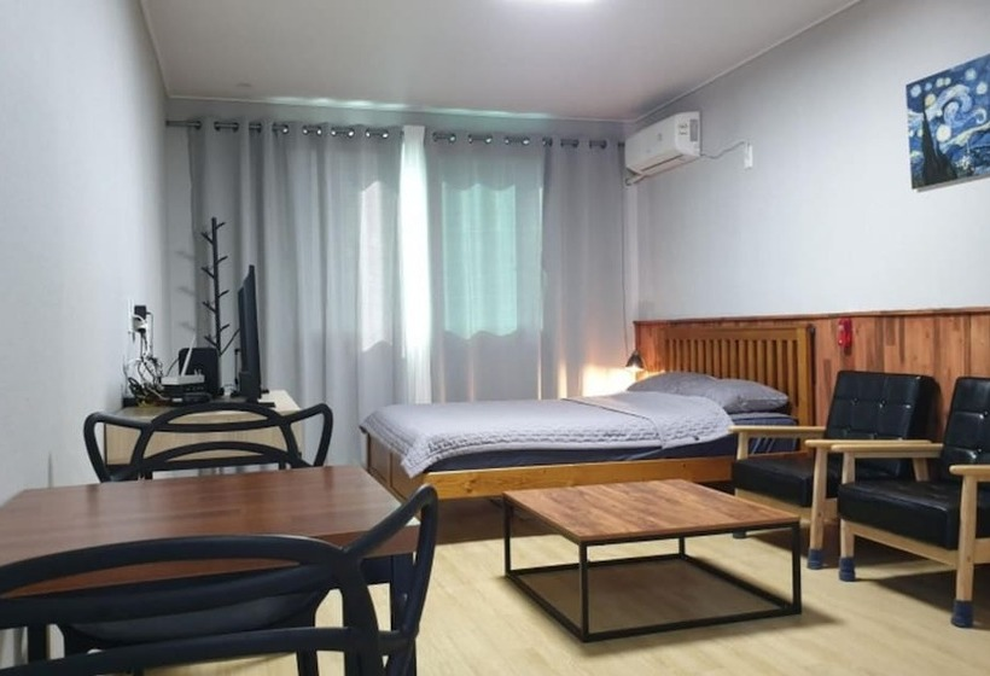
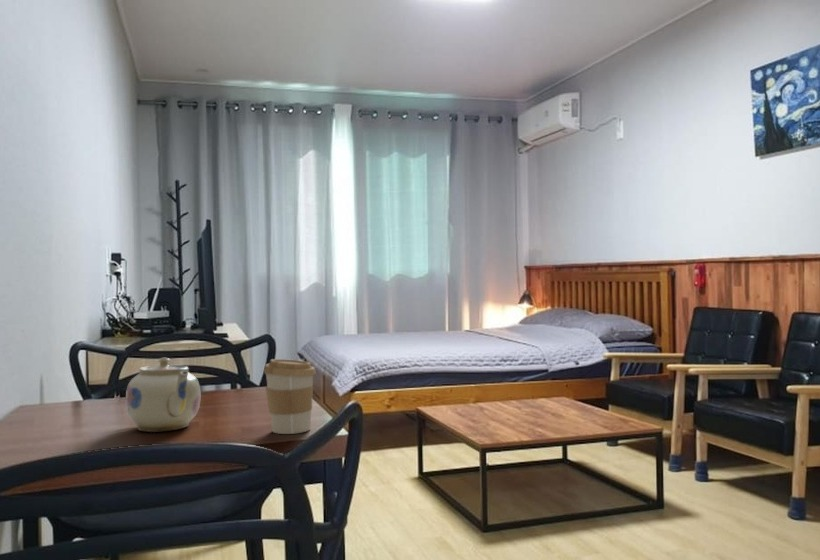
+ teapot [125,357,201,433]
+ coffee cup [263,358,316,435]
